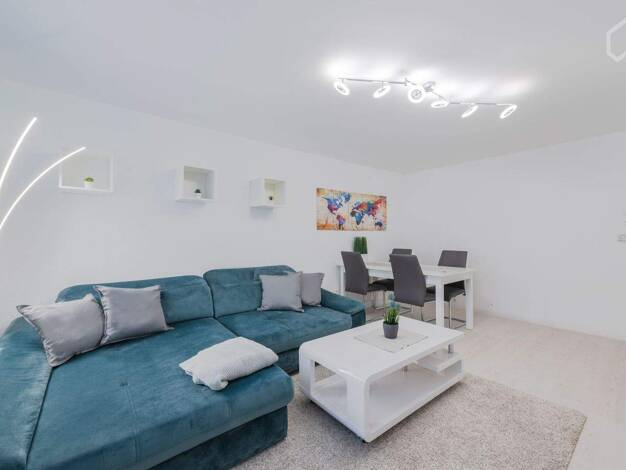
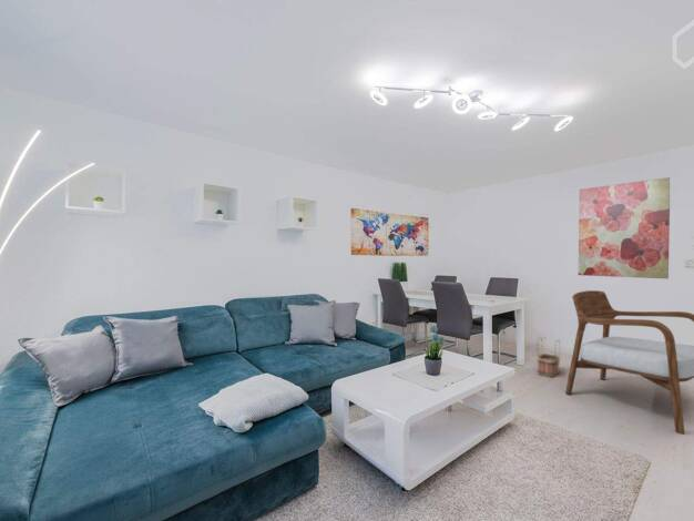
+ armchair [564,289,694,436]
+ basket [535,335,561,378]
+ wall art [578,176,672,280]
